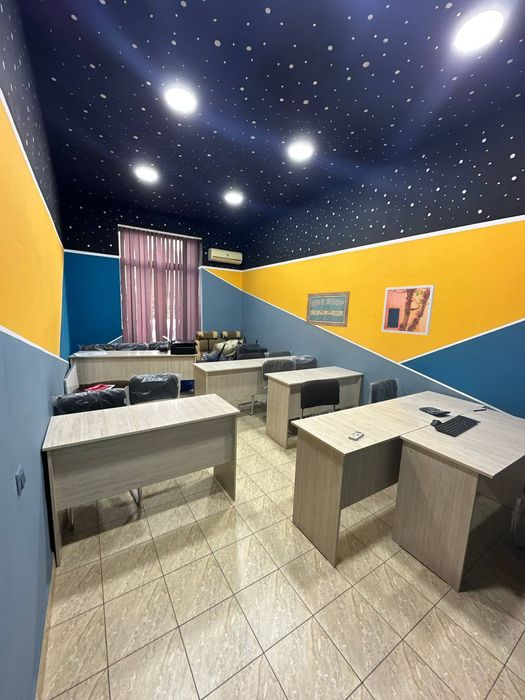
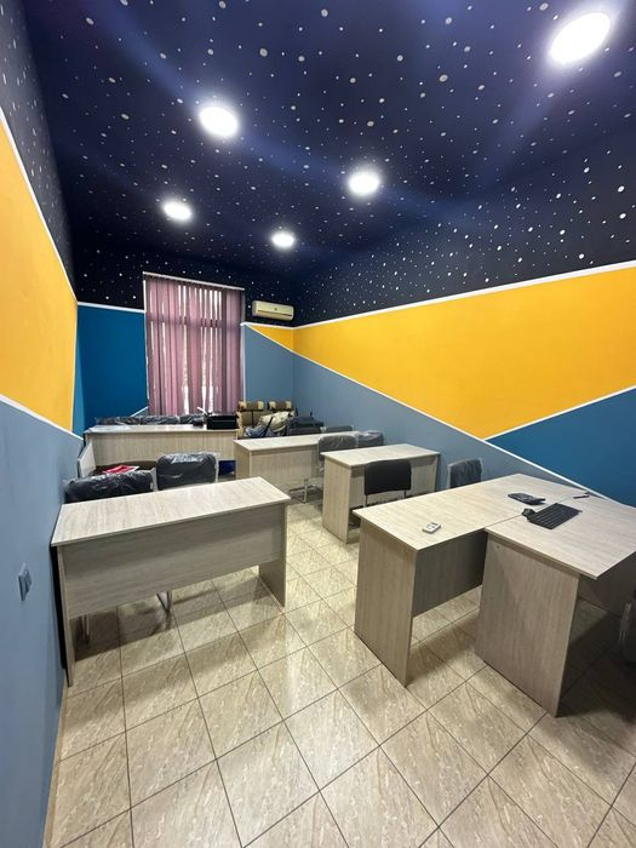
- wall art [305,290,351,328]
- wall art [381,284,436,336]
